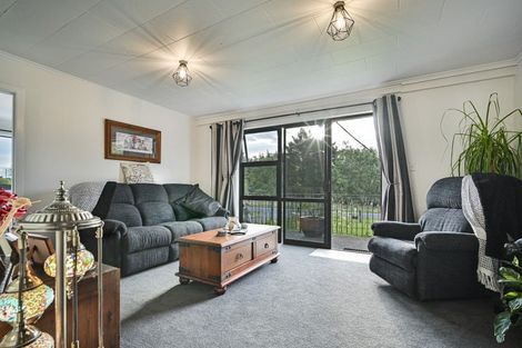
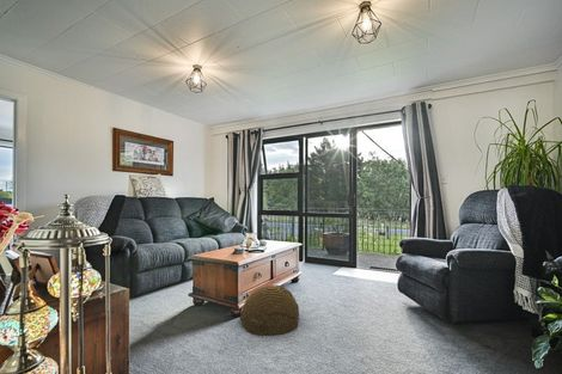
+ woven basket [239,284,300,336]
